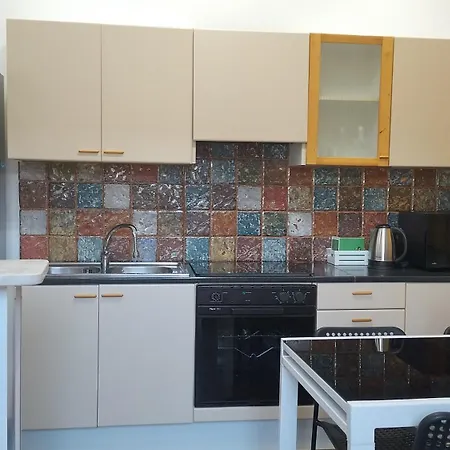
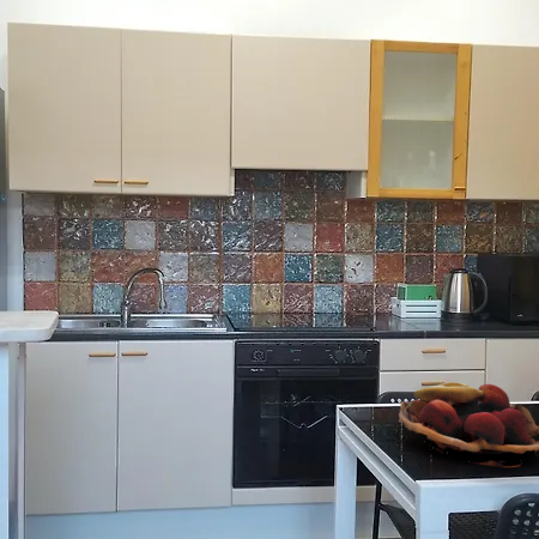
+ fruit basket [398,381,539,468]
